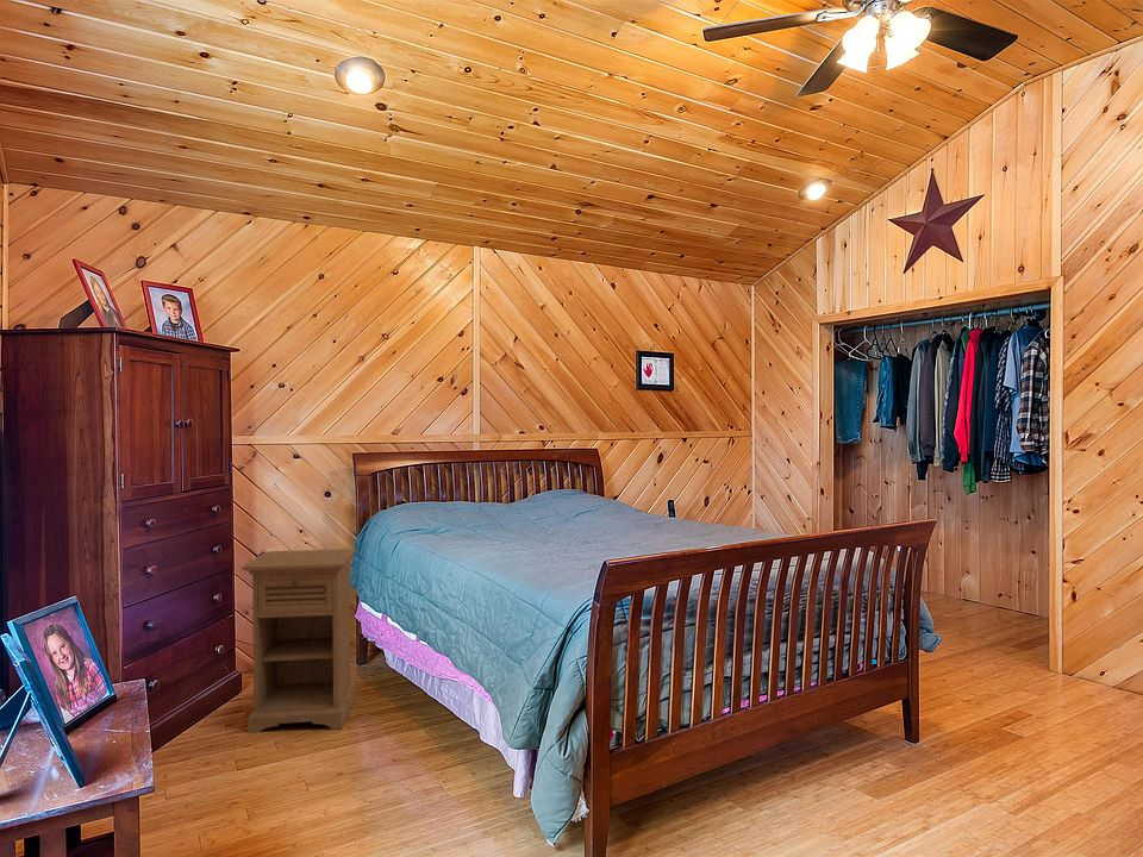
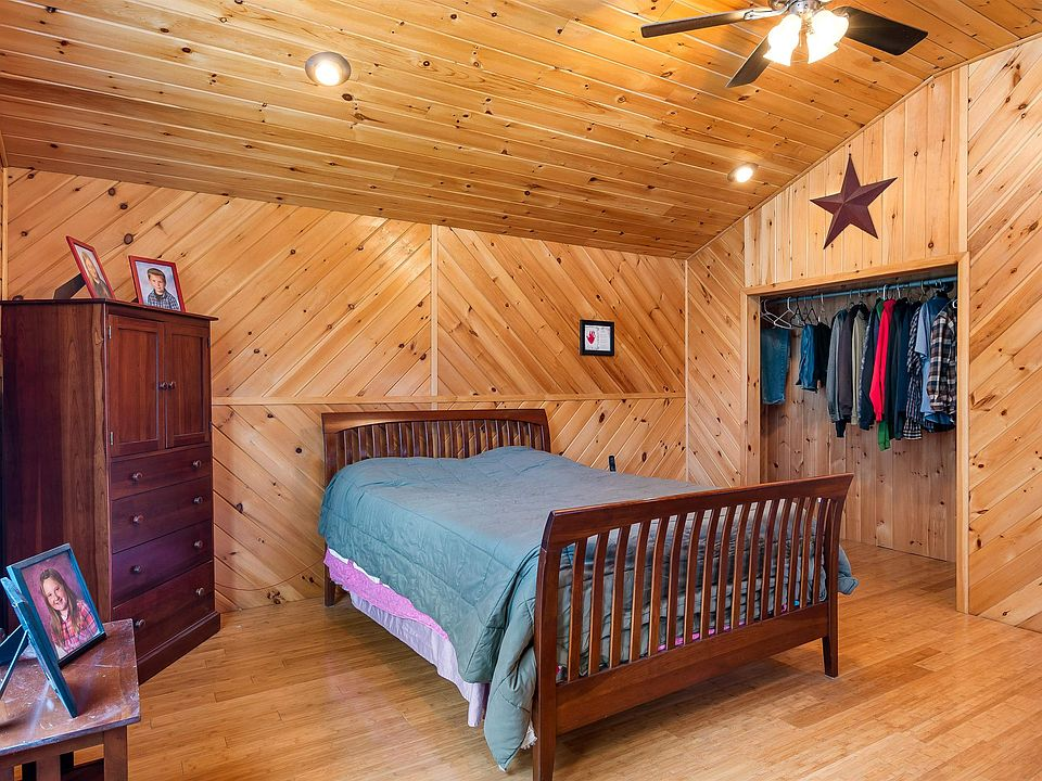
- nightstand [242,548,357,734]
